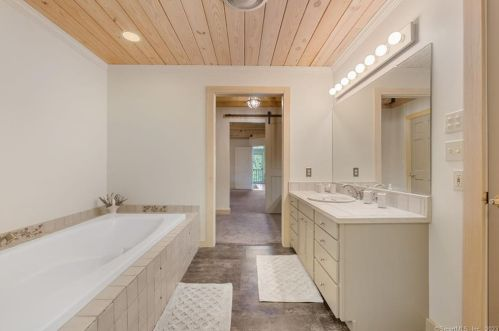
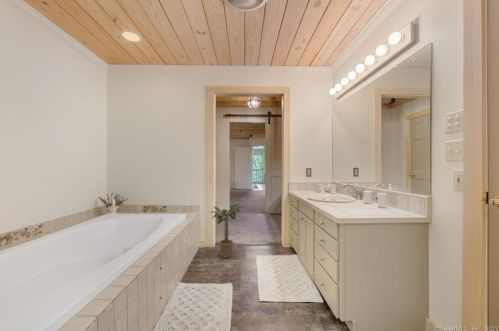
+ potted plant [208,203,245,259]
